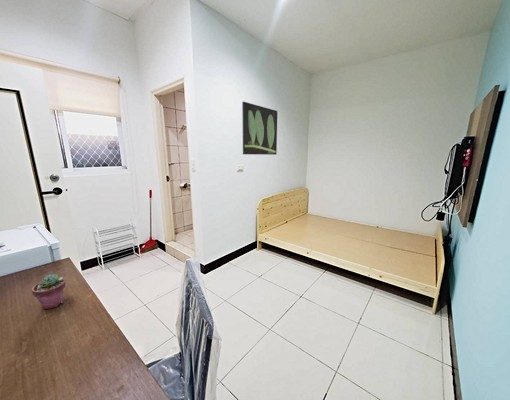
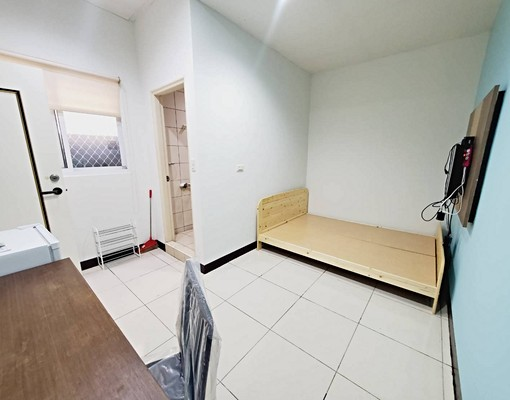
- potted succulent [31,273,66,310]
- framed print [241,101,278,156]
